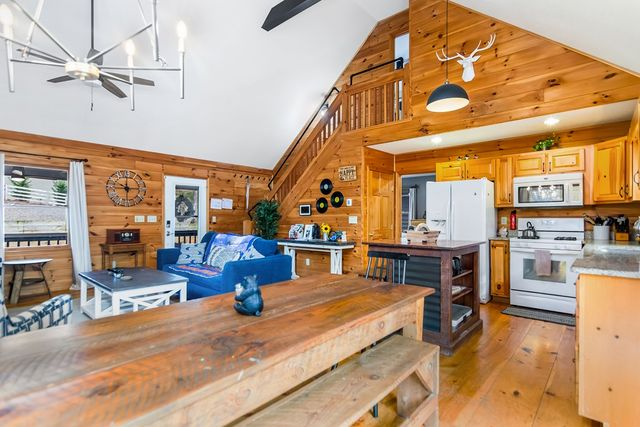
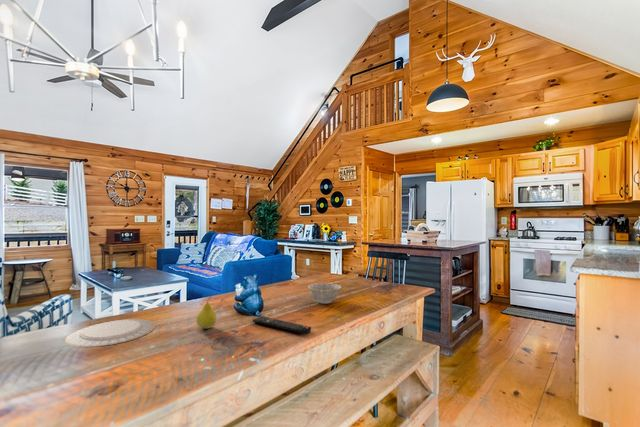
+ remote control [252,315,312,335]
+ fruit [196,294,217,330]
+ bowl [307,282,342,305]
+ chinaware [64,318,157,348]
